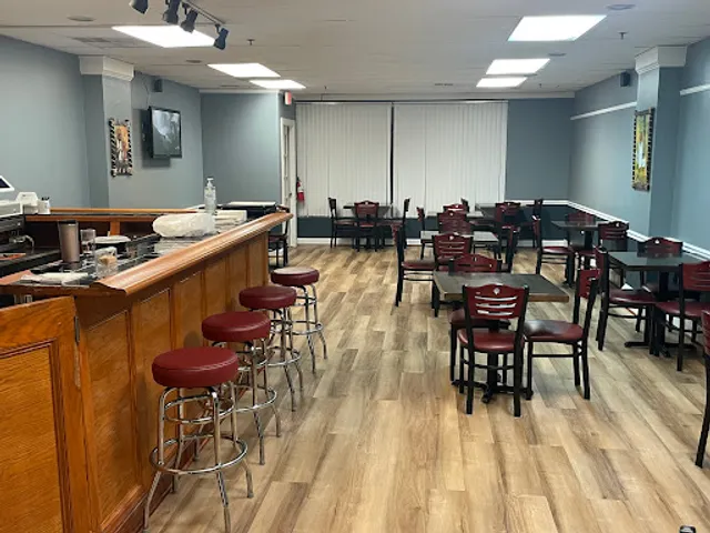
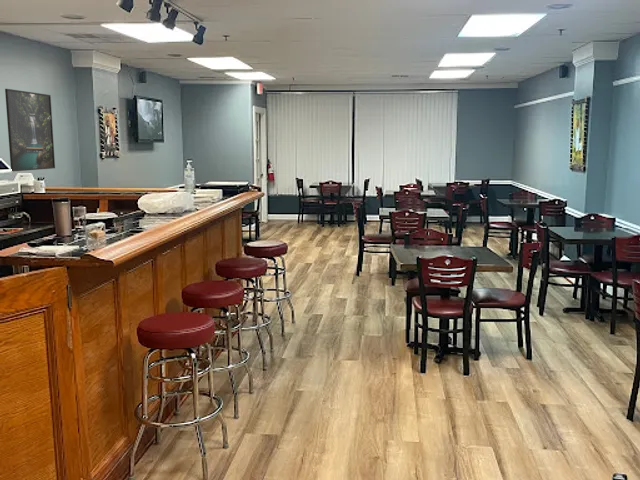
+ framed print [4,88,56,172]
